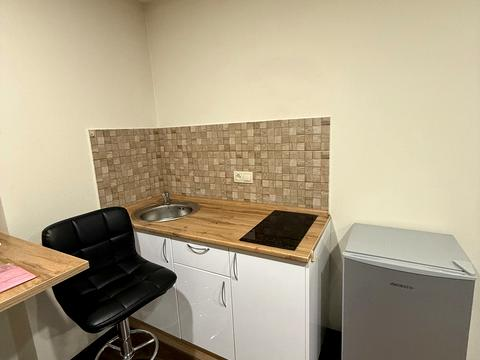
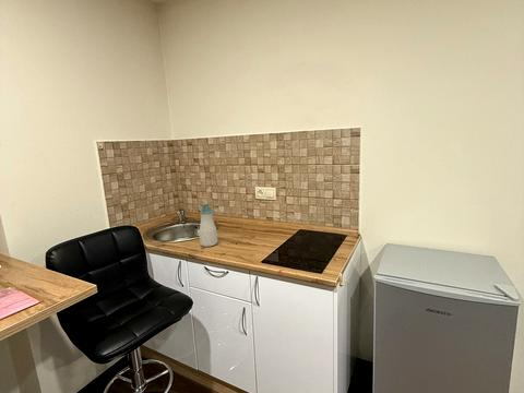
+ soap bottle [199,202,218,248]
